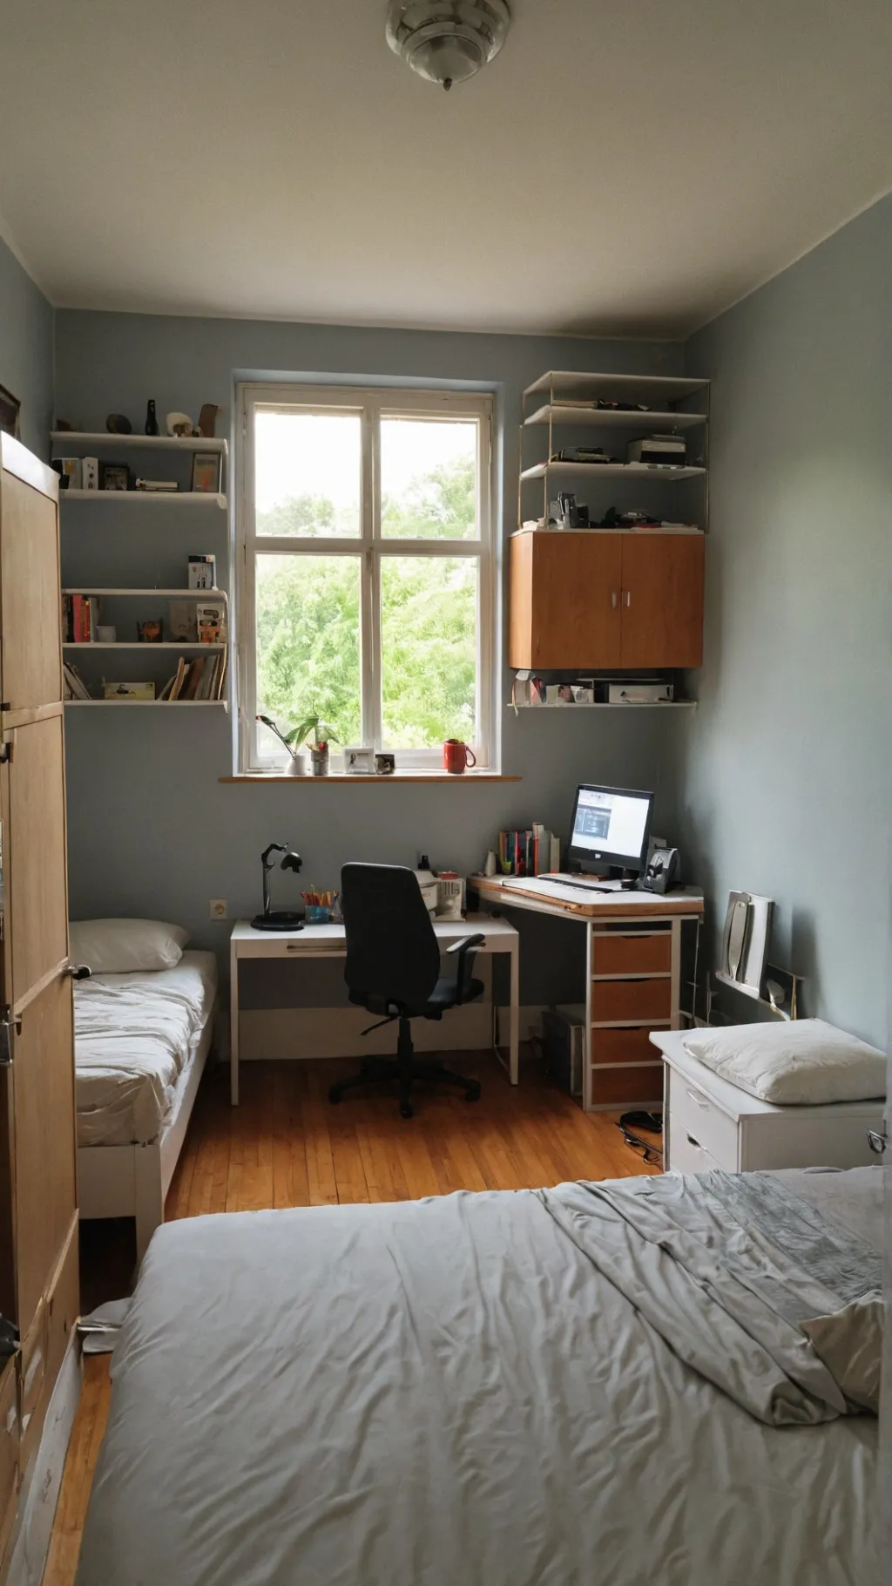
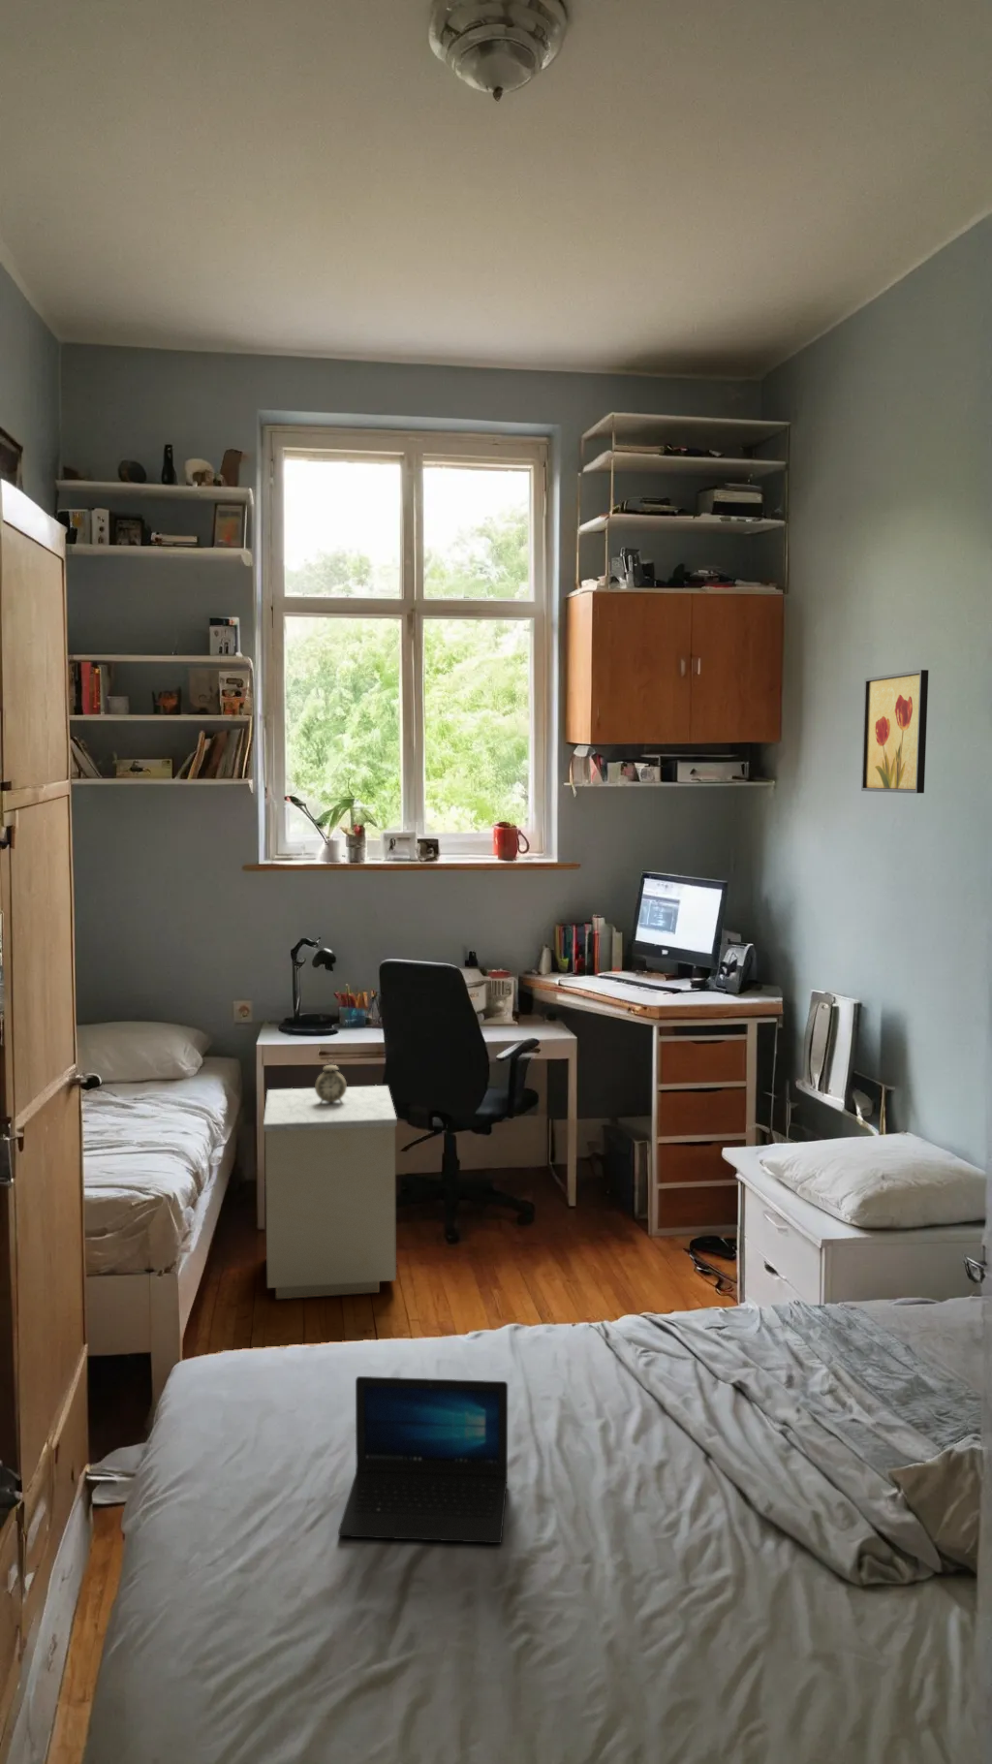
+ laptop [337,1375,509,1544]
+ wall art [860,669,929,794]
+ alarm clock [314,1055,348,1106]
+ nightstand [263,1084,398,1300]
